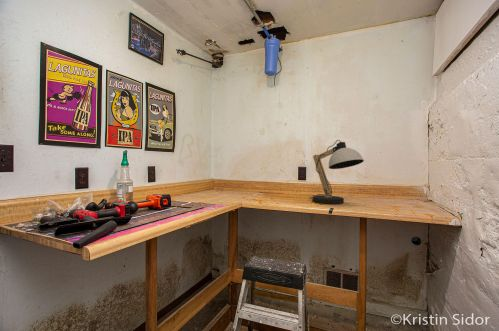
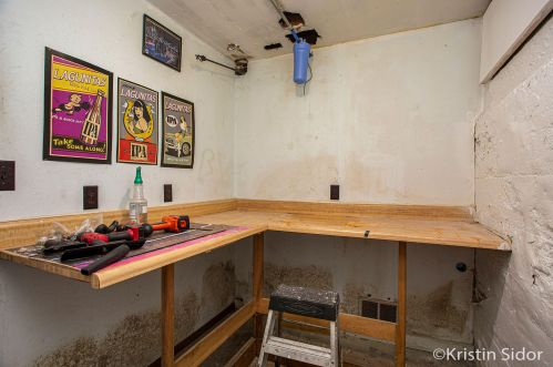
- desk lamp [309,139,365,205]
